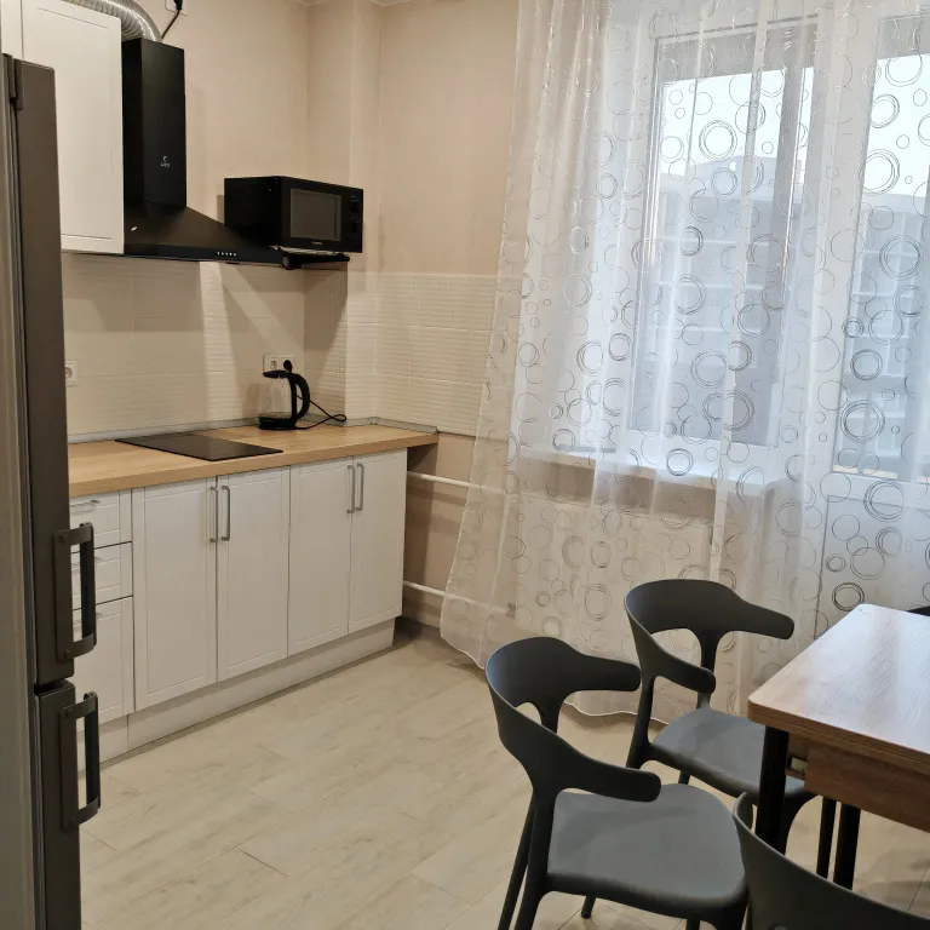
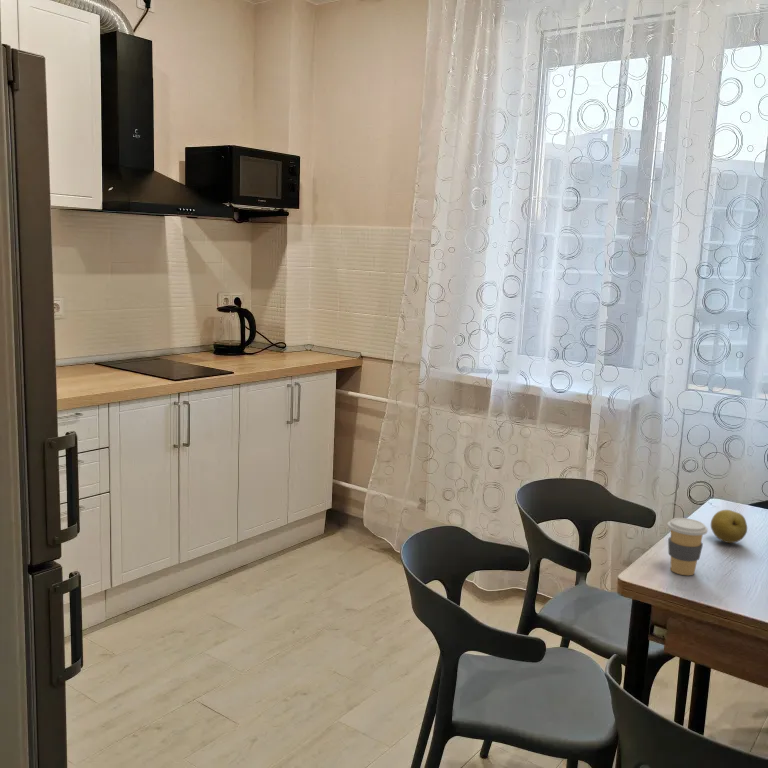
+ fruit [710,509,748,544]
+ coffee cup [666,517,709,576]
